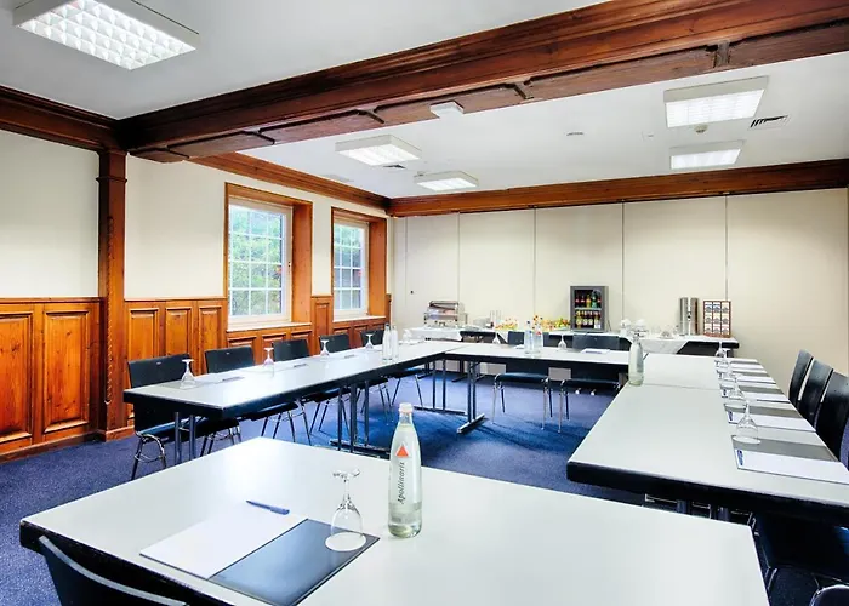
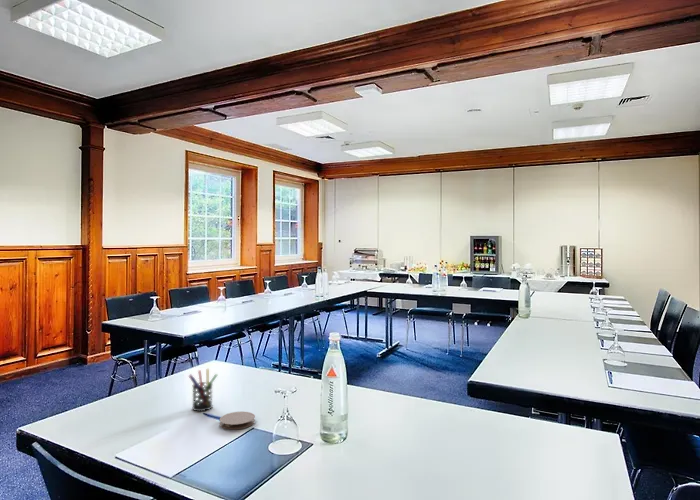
+ coaster [219,411,256,430]
+ pen holder [188,368,218,412]
